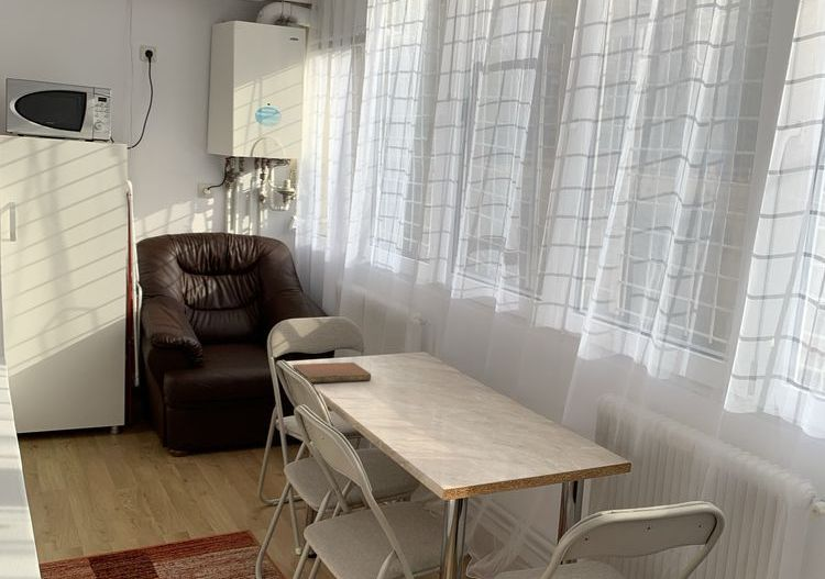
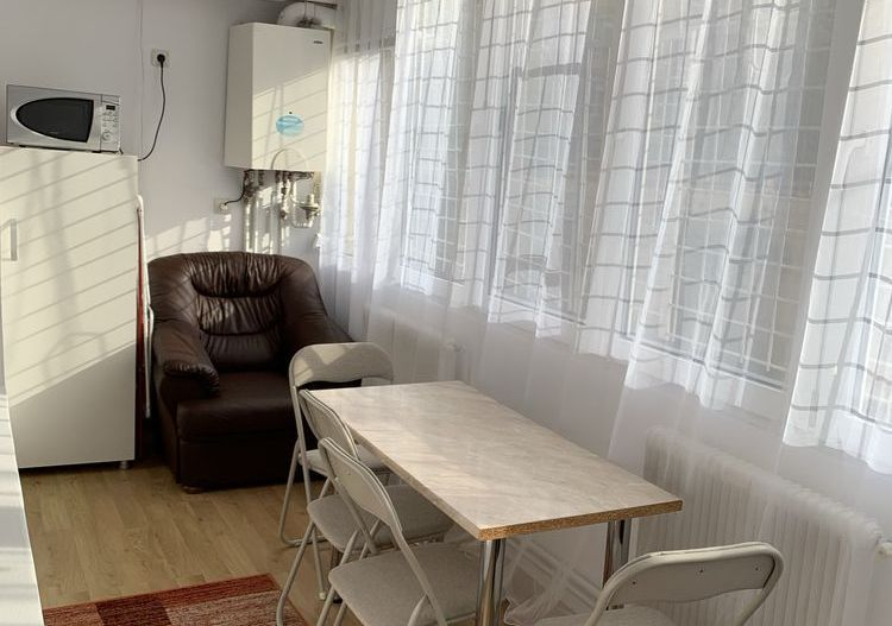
- notebook [290,361,372,385]
